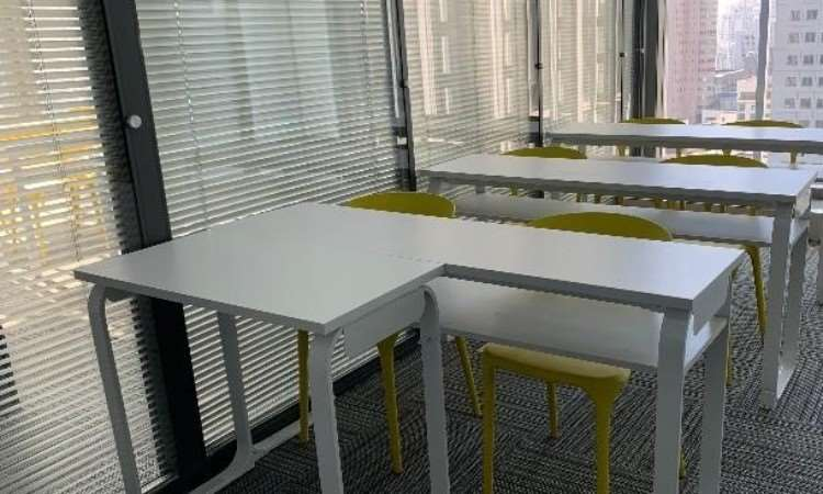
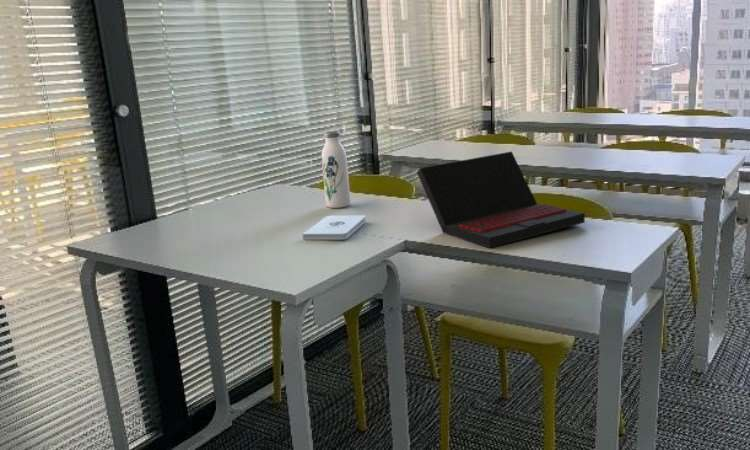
+ laptop [416,150,586,249]
+ water bottle [321,130,351,209]
+ notepad [302,214,367,241]
